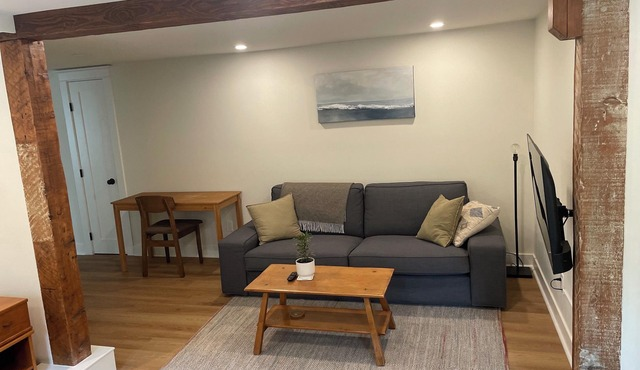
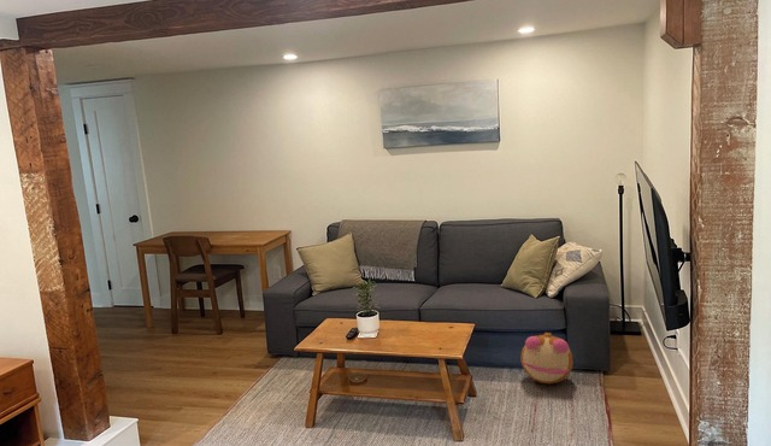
+ plush toy [519,331,575,385]
